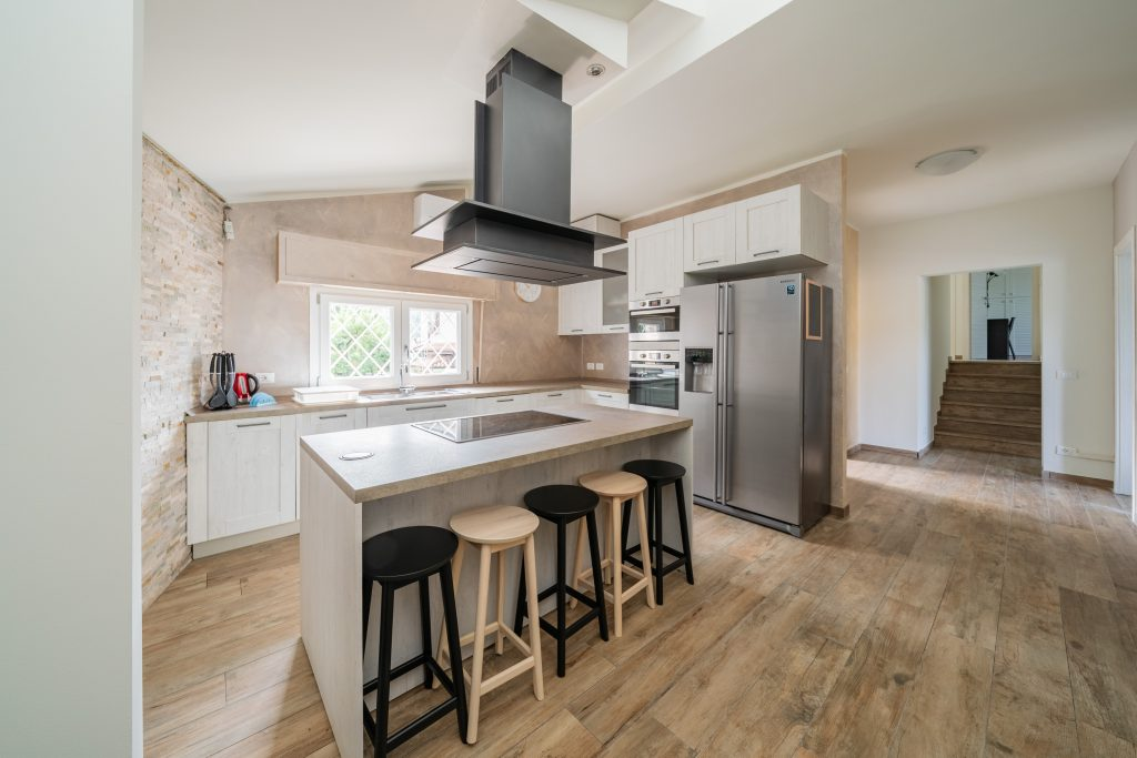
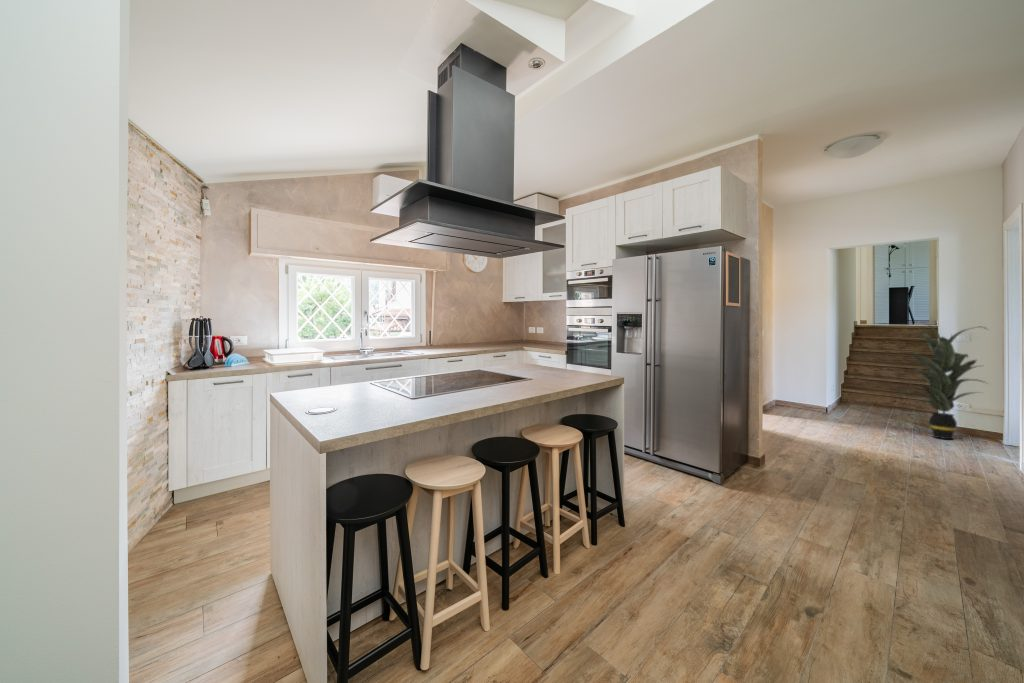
+ indoor plant [888,321,990,440]
